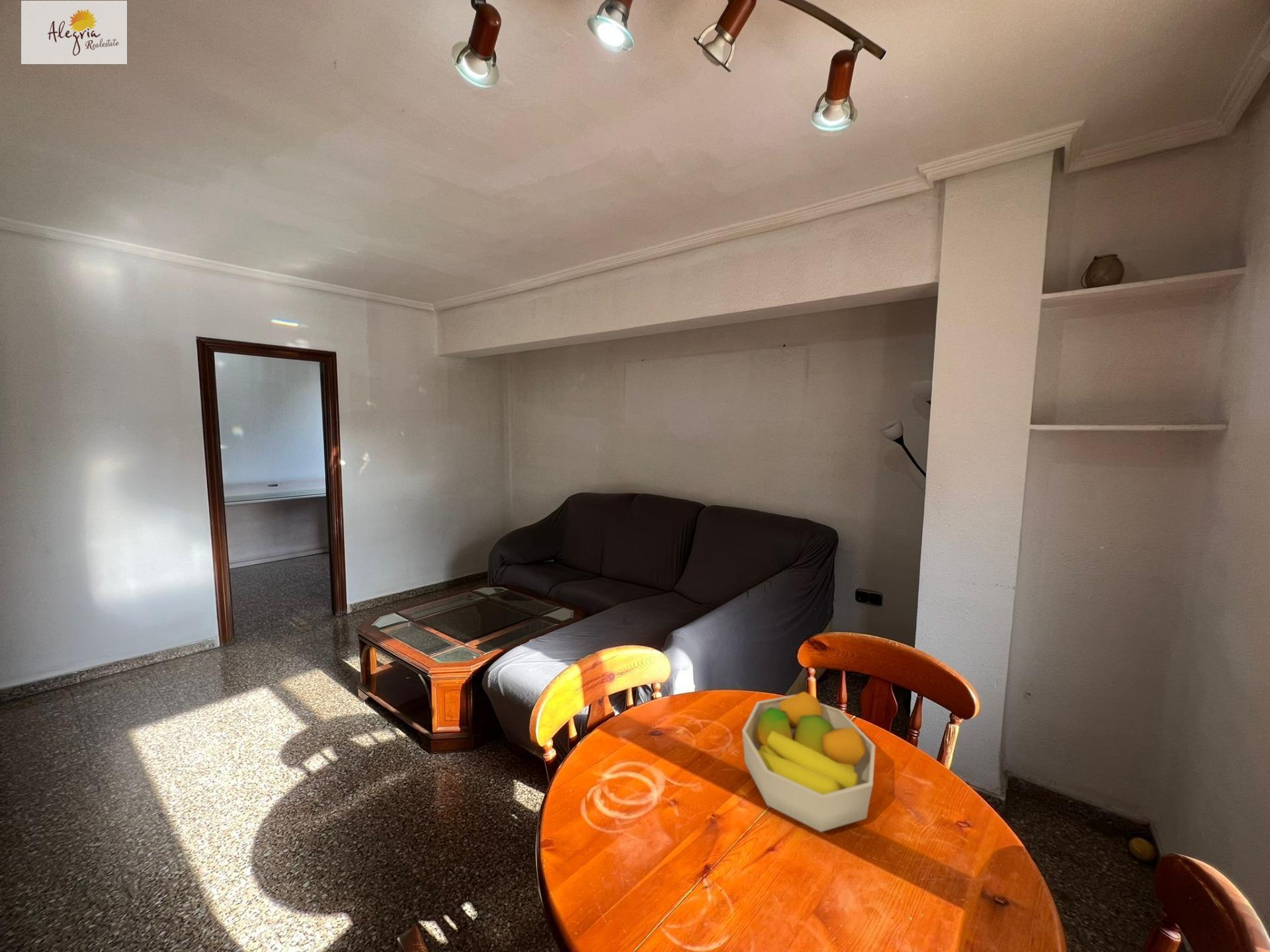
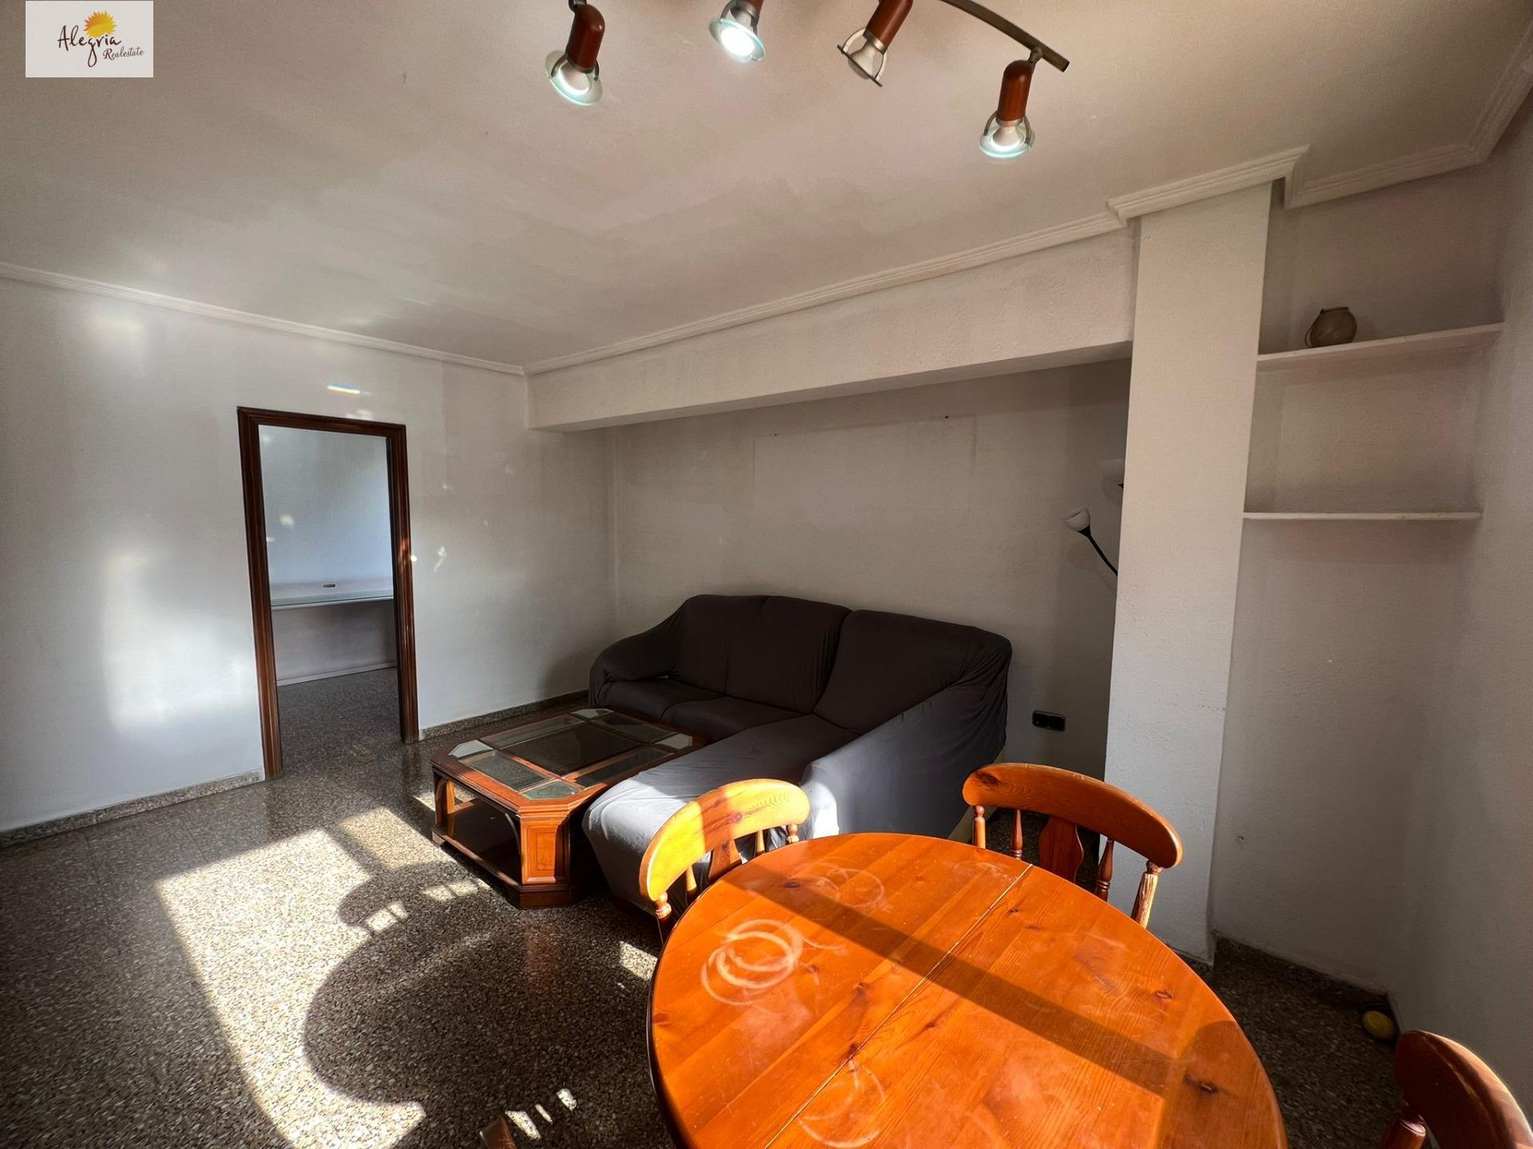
- fruit bowl [741,691,876,833]
